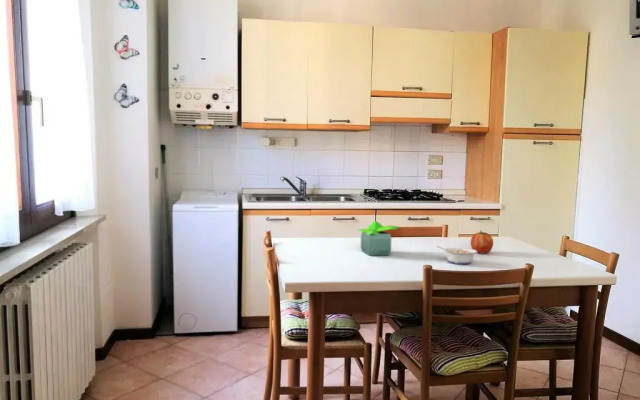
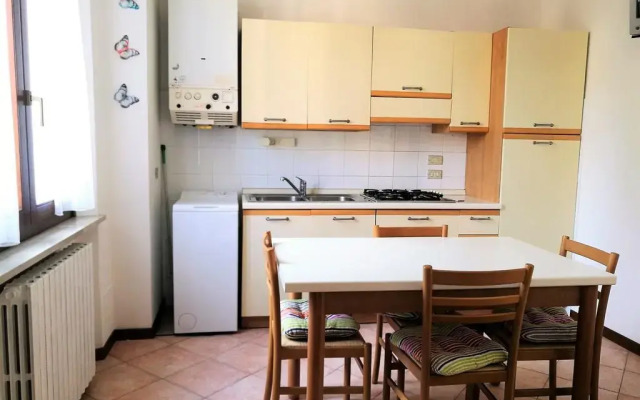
- fruit [470,229,494,254]
- legume [436,245,477,265]
- potted plant [357,220,399,256]
